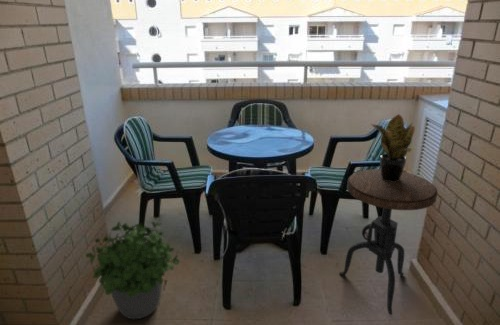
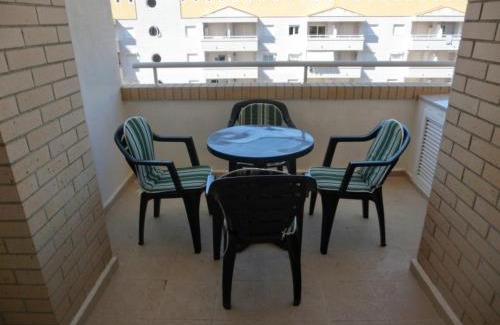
- potted plant [370,113,416,182]
- side table [338,168,438,316]
- potted plant [84,219,180,320]
